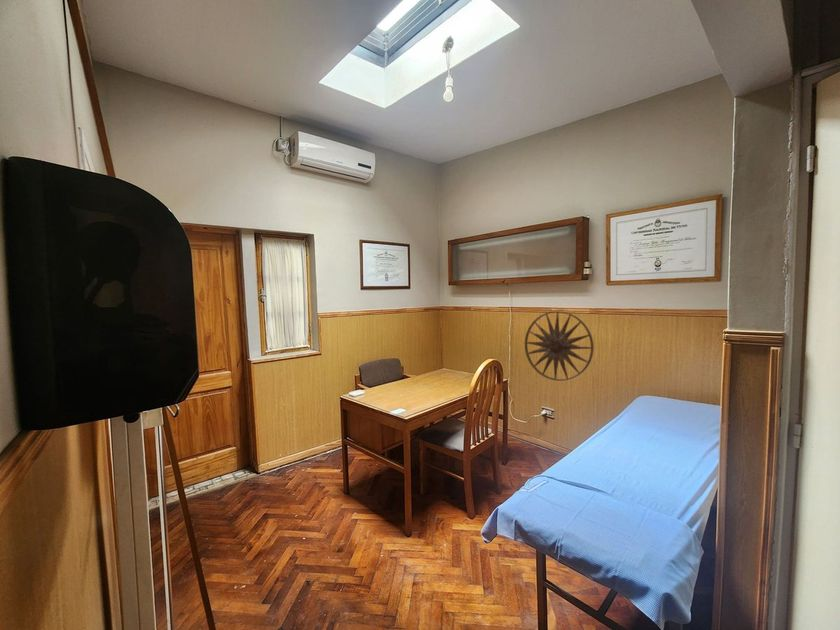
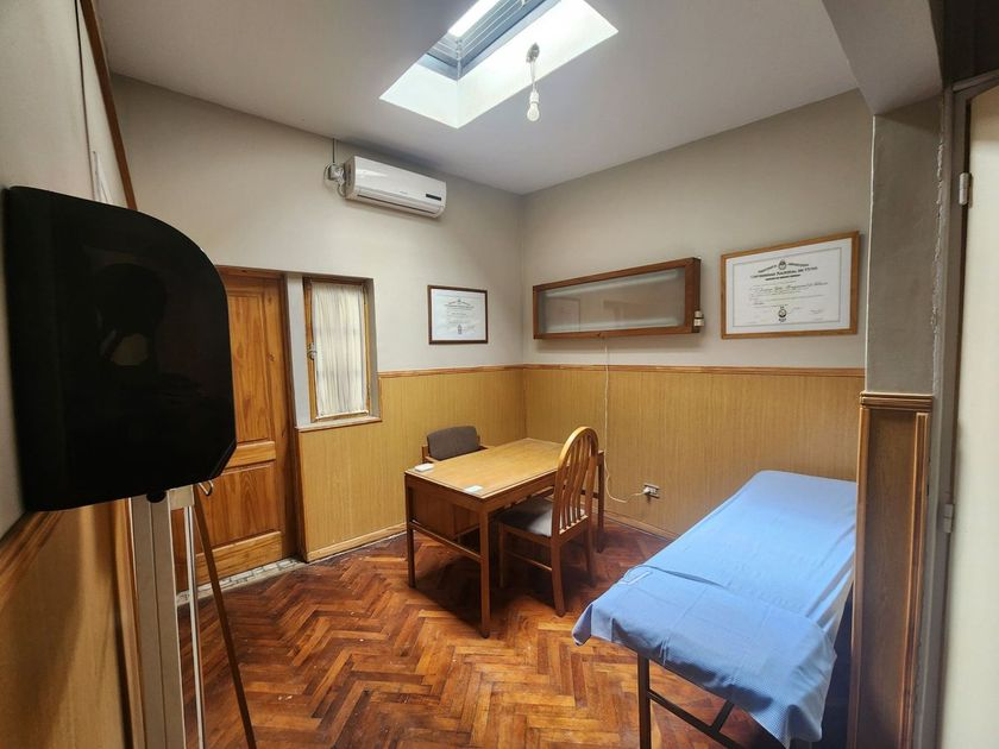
- wall art [524,310,595,382]
